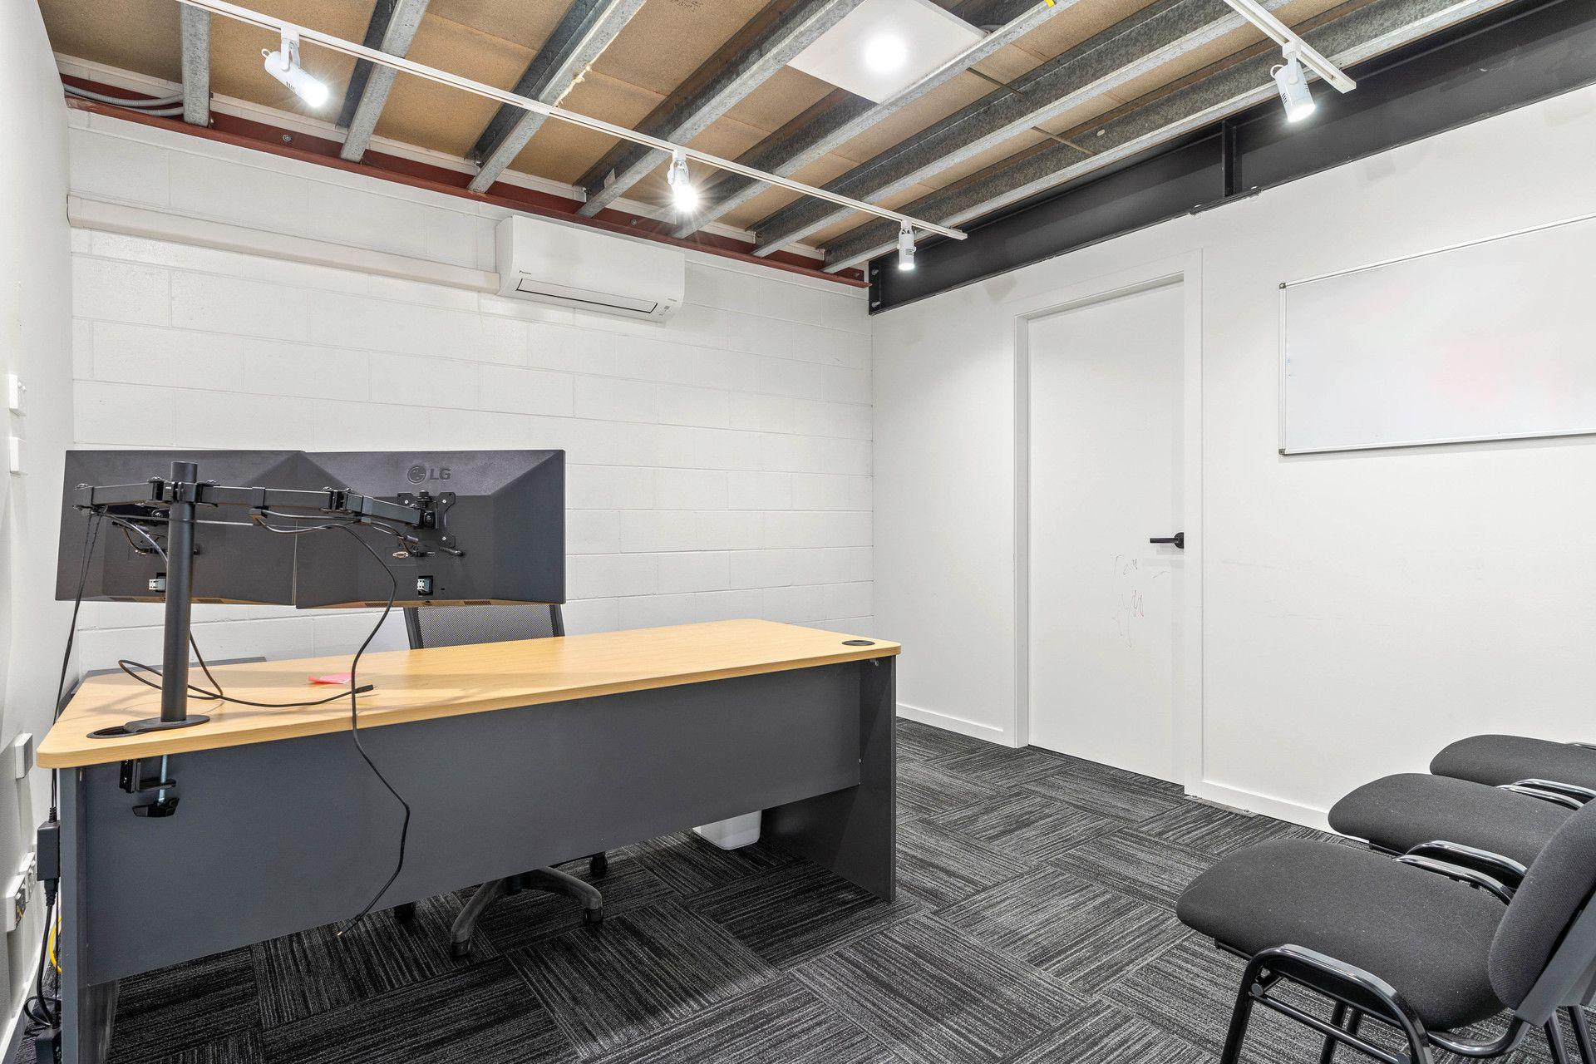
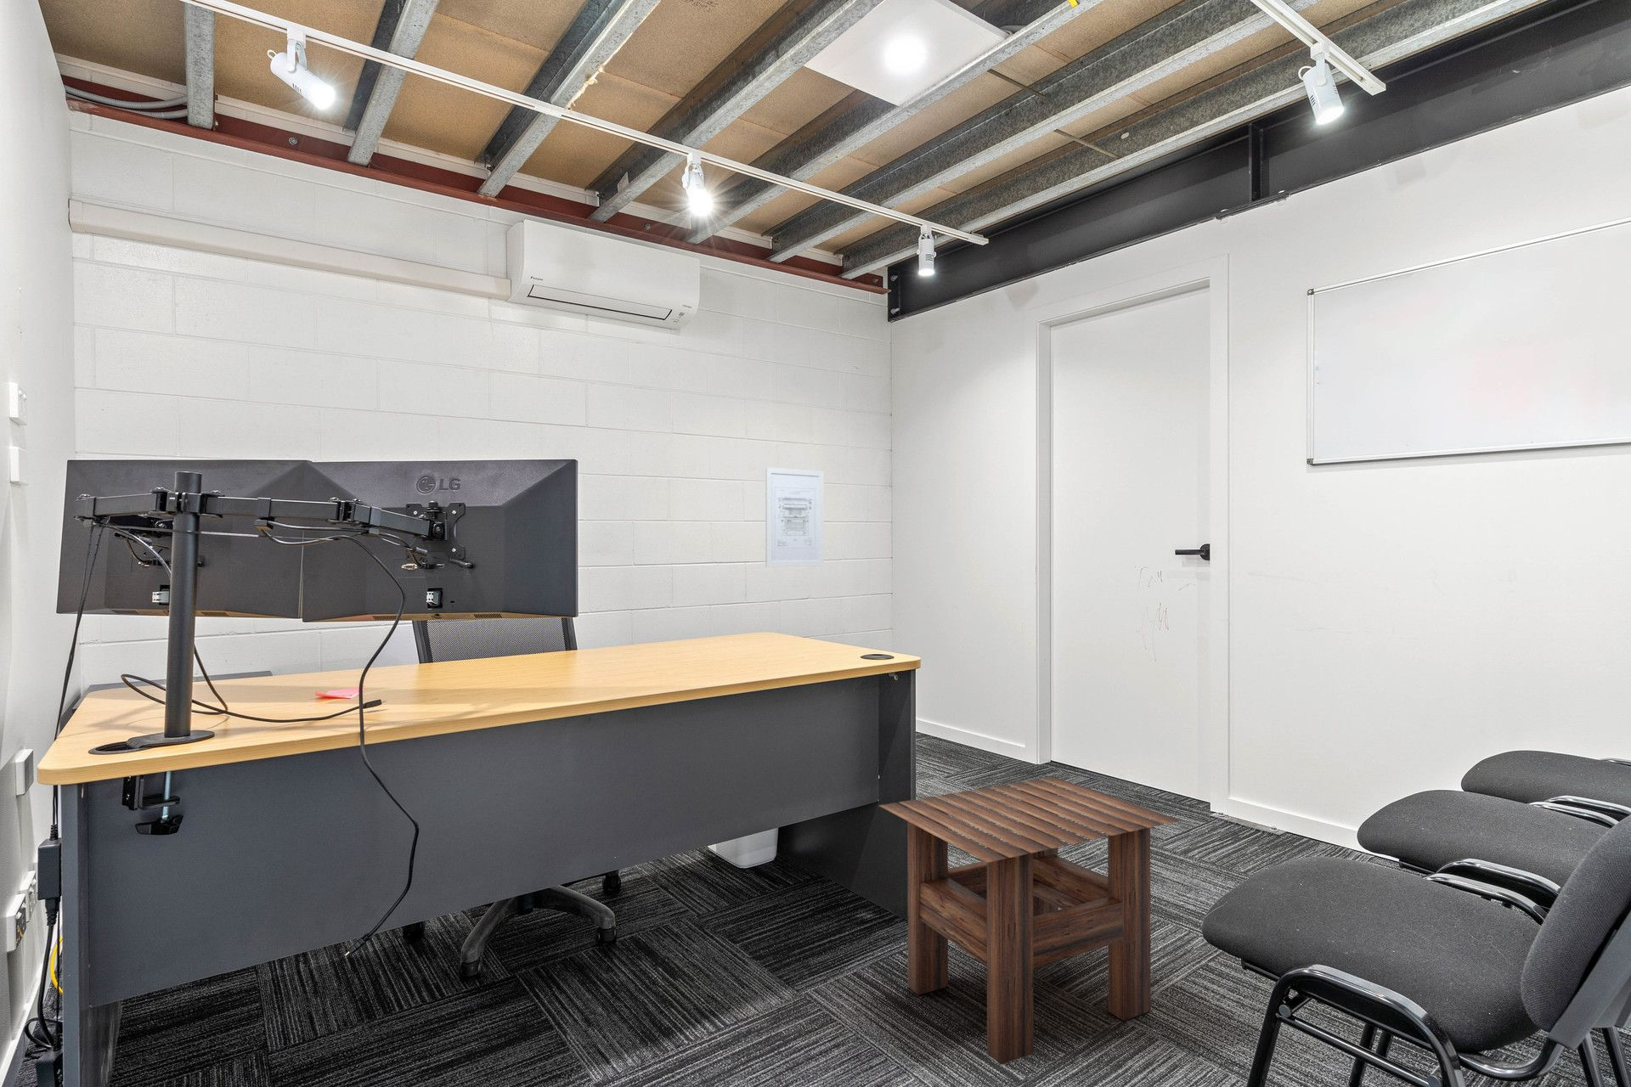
+ side table [879,776,1182,1066]
+ wall art [765,466,825,568]
